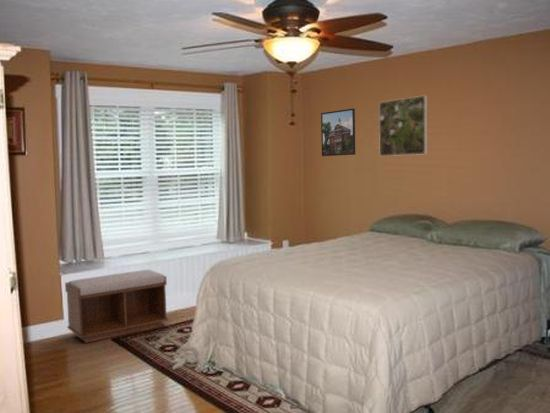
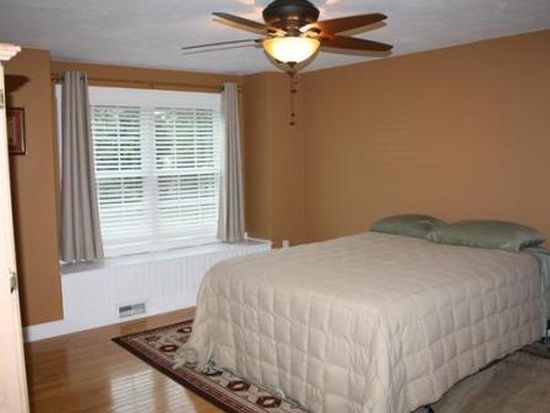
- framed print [320,107,356,157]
- bench [64,269,169,344]
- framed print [378,94,428,157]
